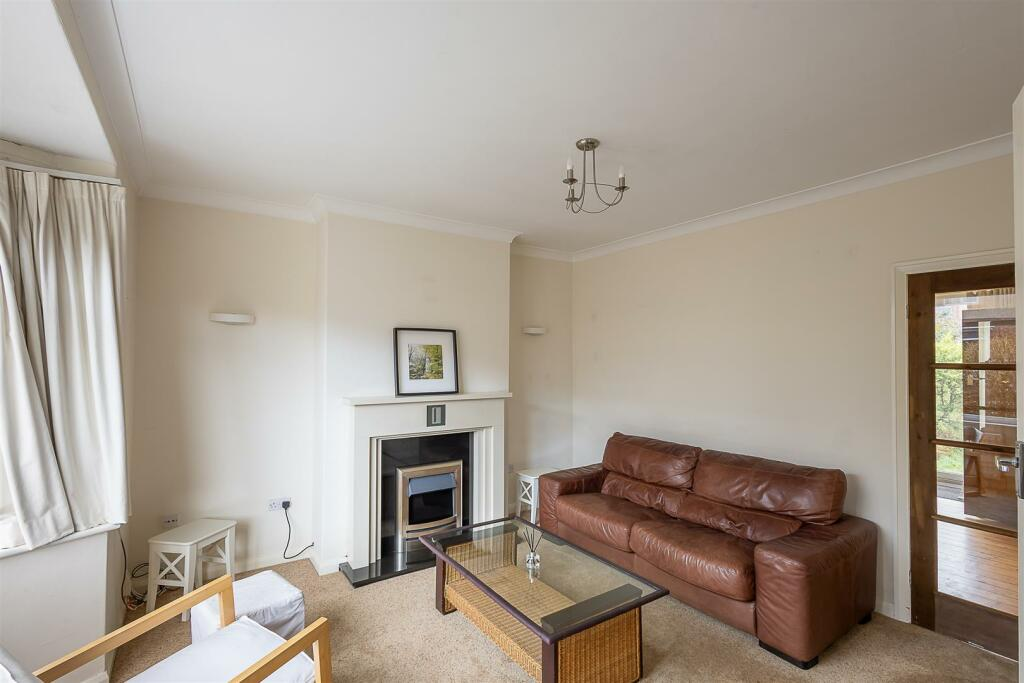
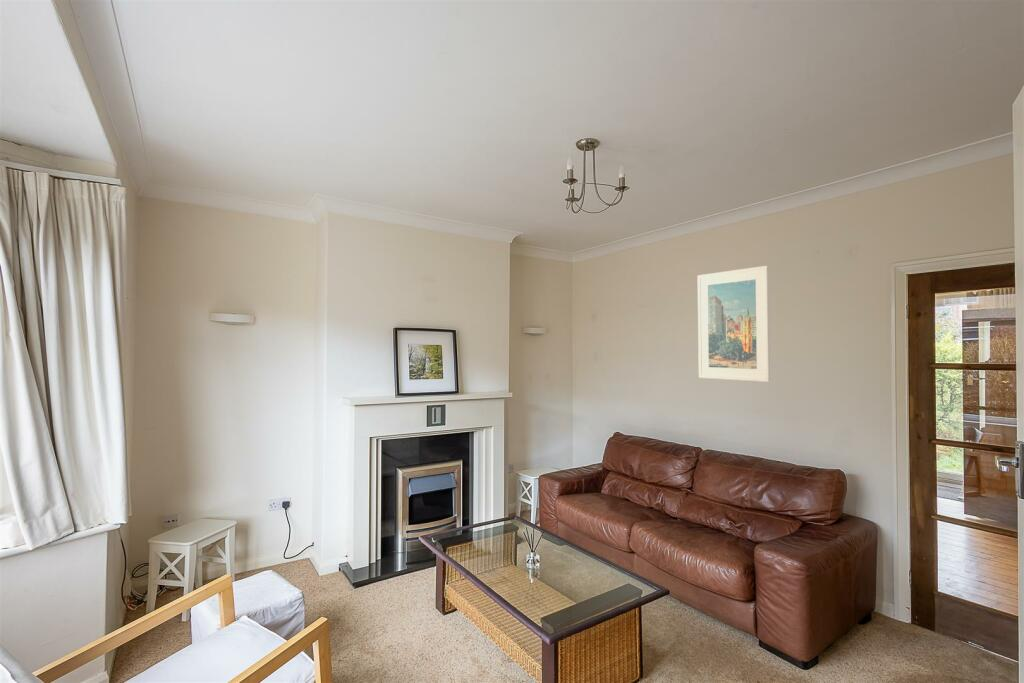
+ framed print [697,265,771,383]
